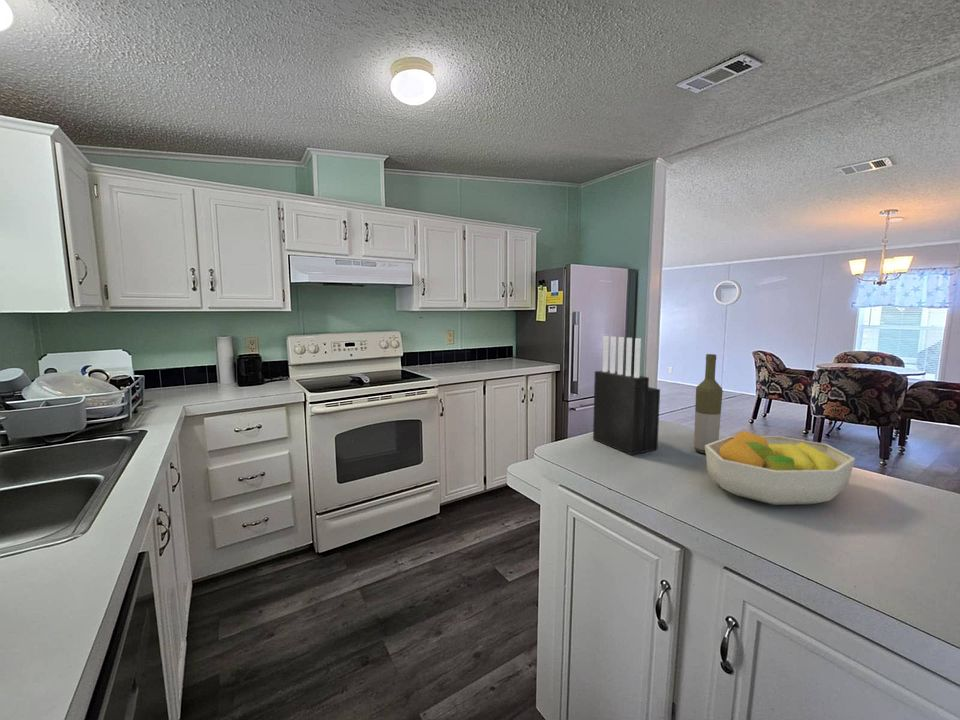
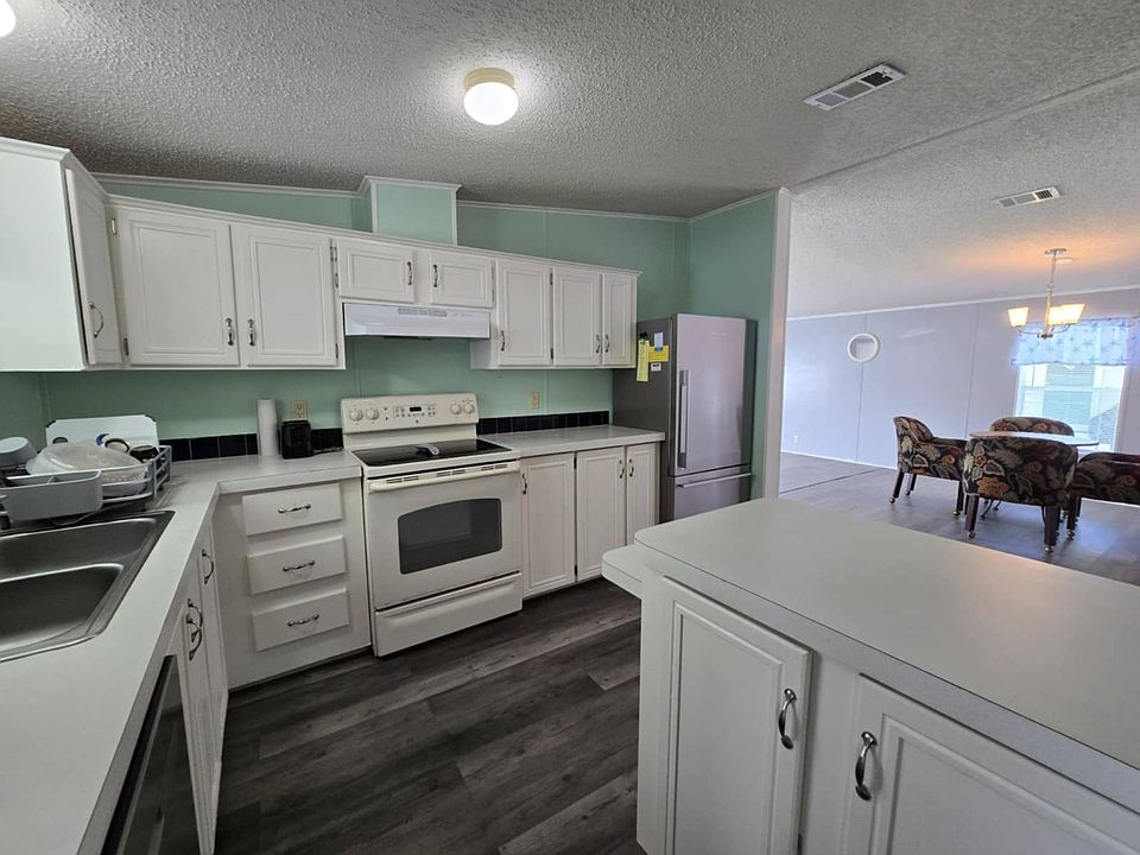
- knife block [592,335,661,456]
- bottle [693,353,723,454]
- fruit bowl [705,429,856,506]
